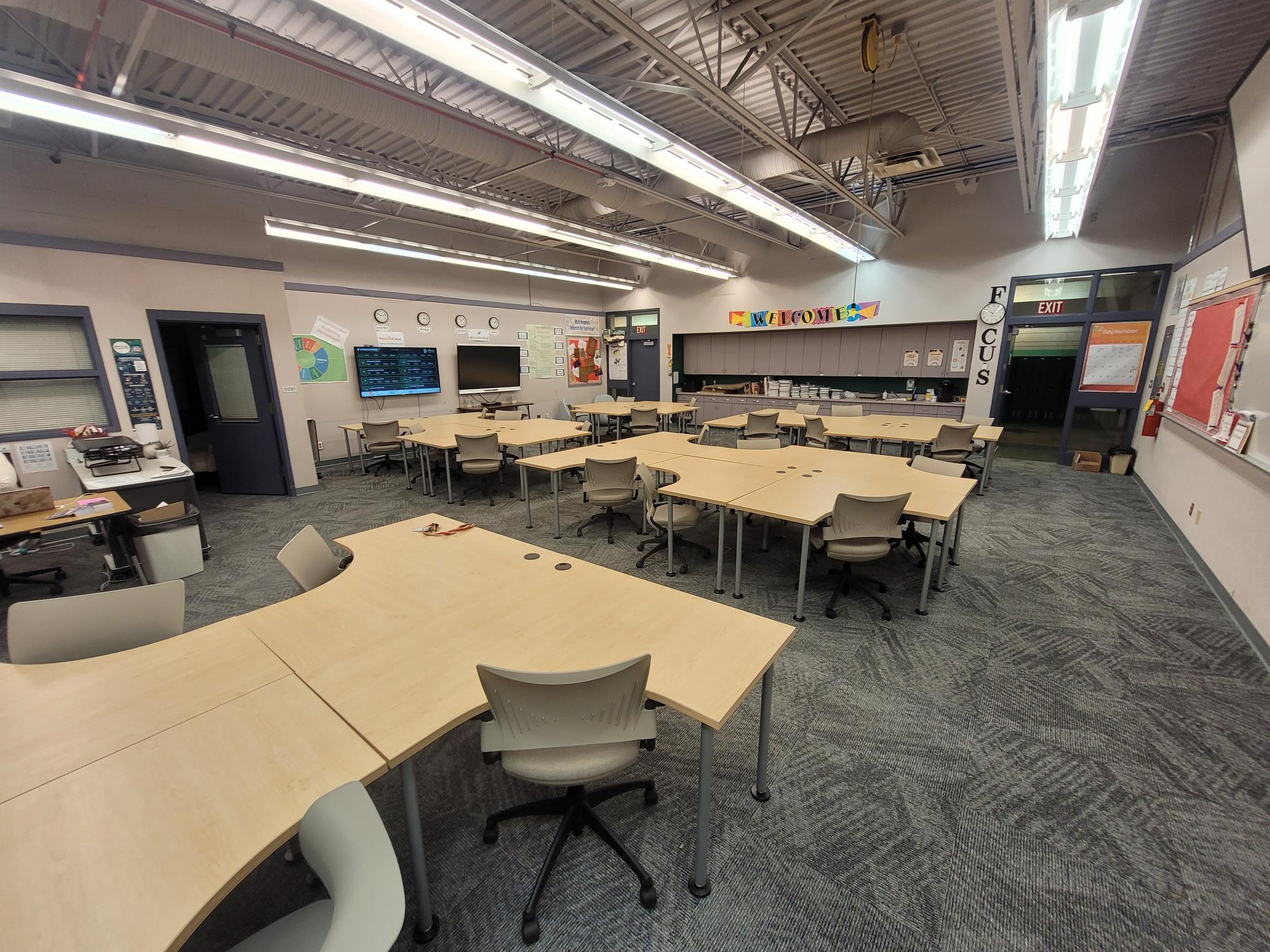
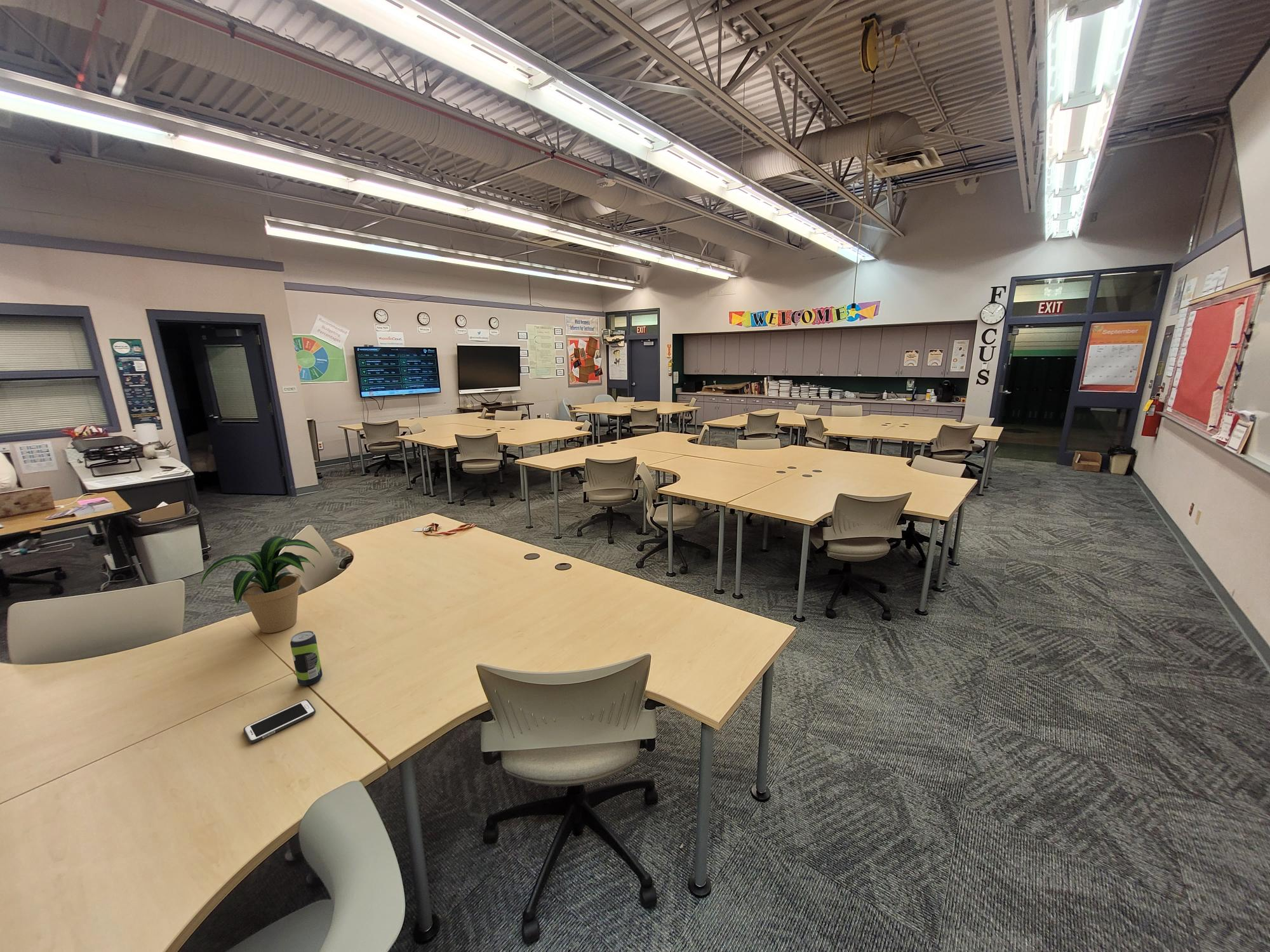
+ cell phone [243,699,316,744]
+ potted plant [201,535,322,633]
+ beverage can [290,630,323,687]
